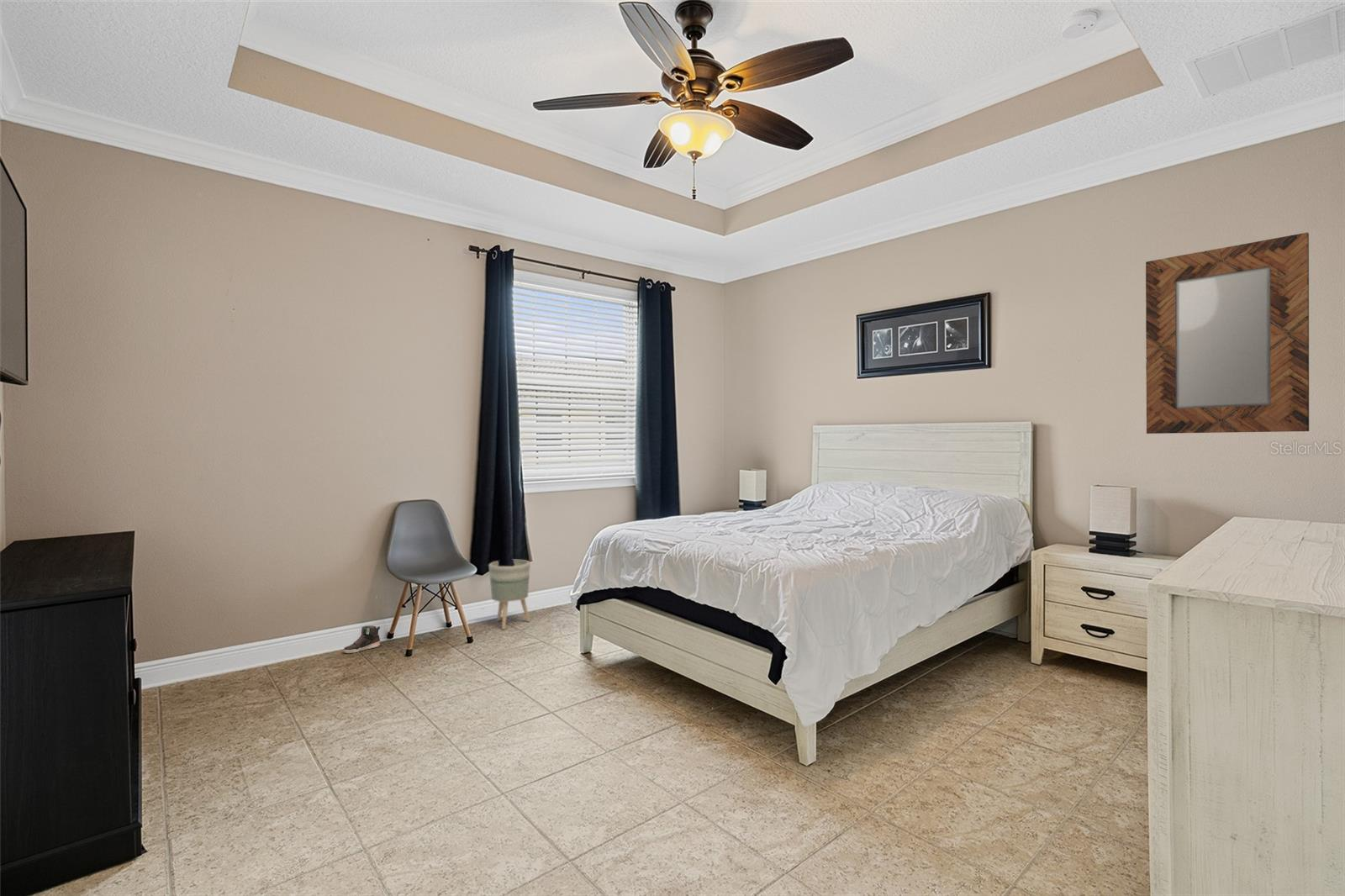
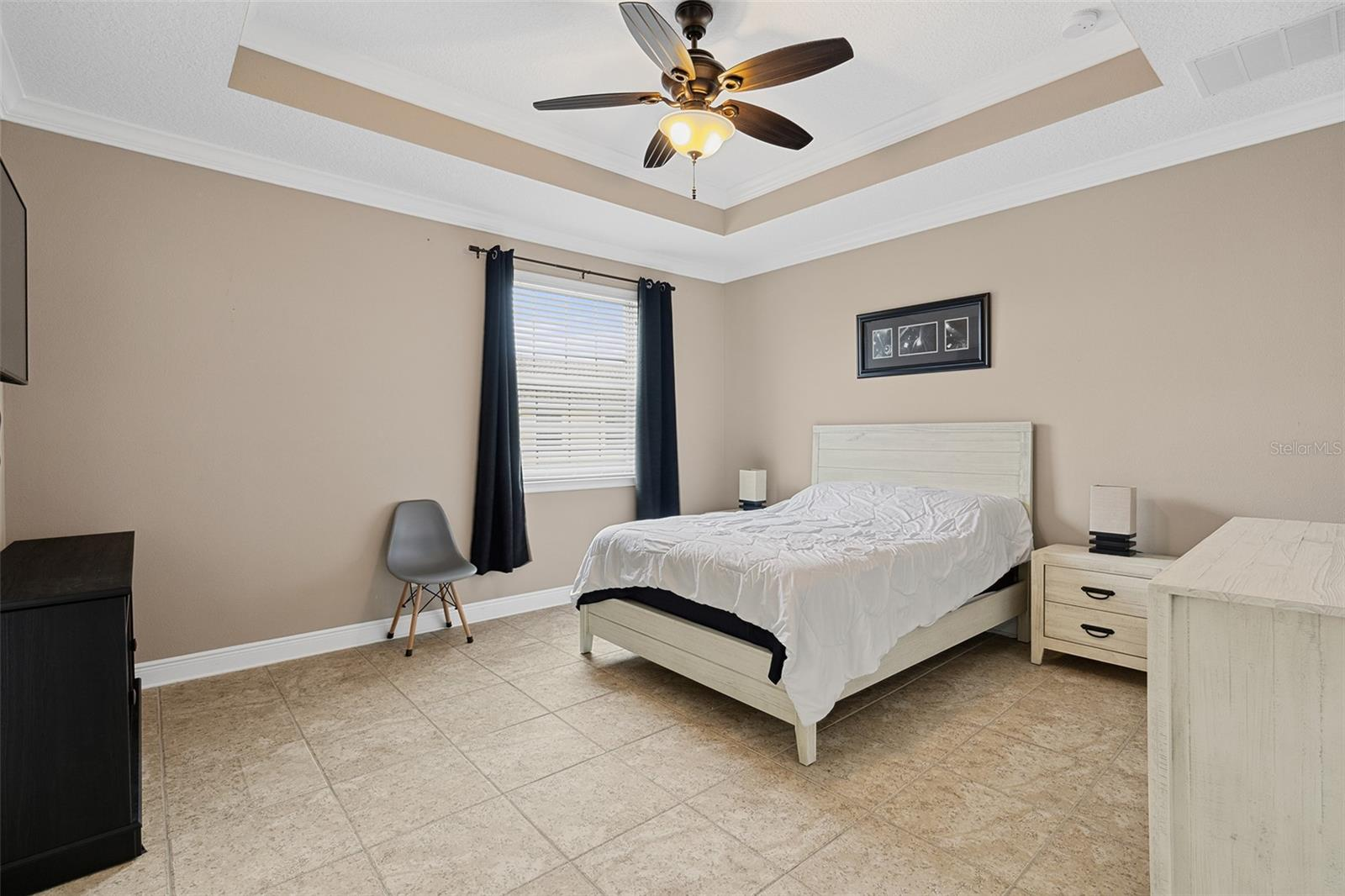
- planter [488,559,531,630]
- sneaker [343,625,381,654]
- home mirror [1145,232,1310,435]
